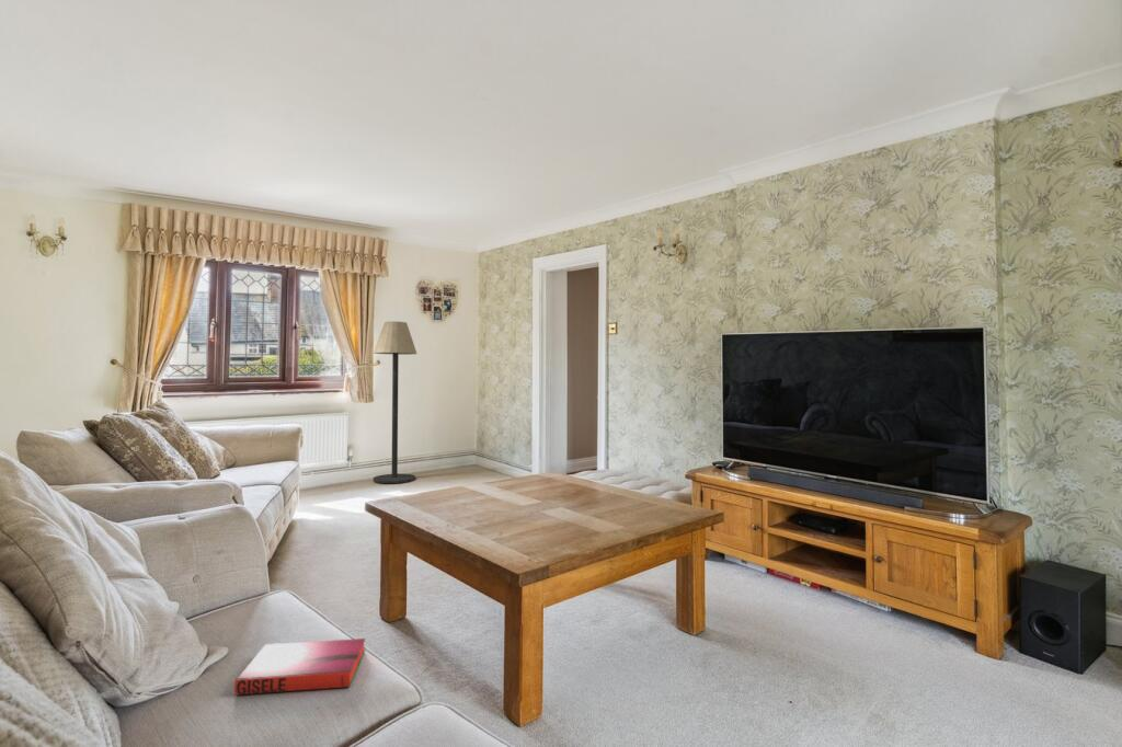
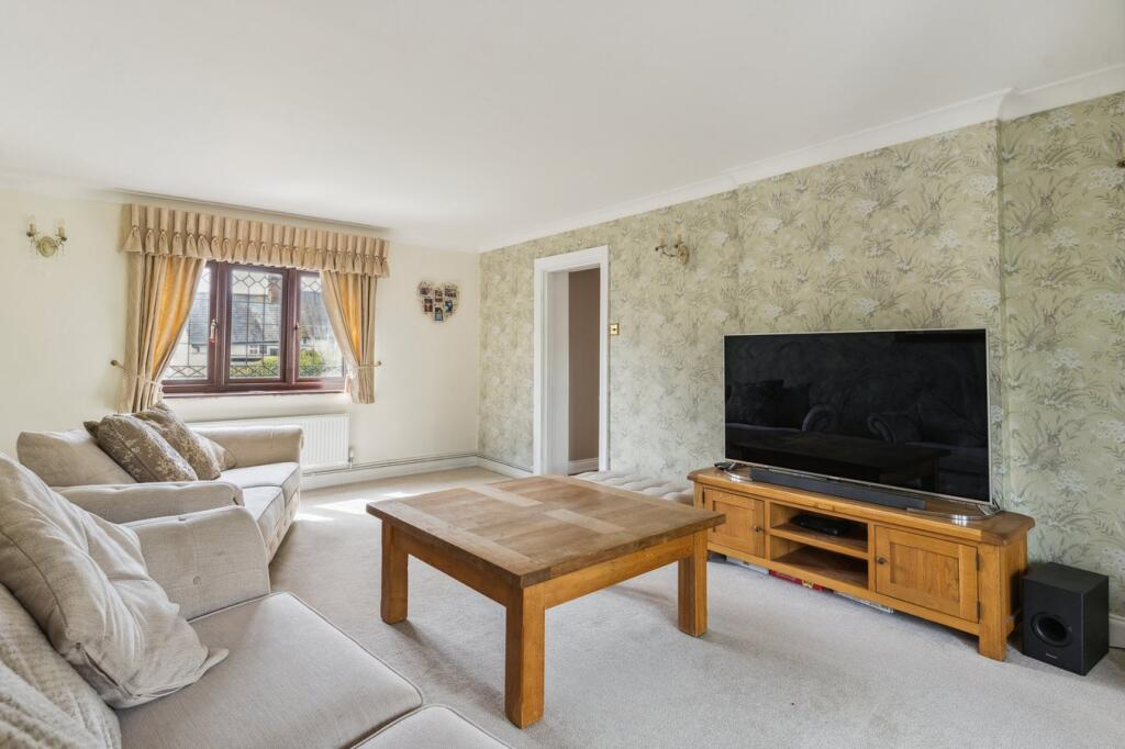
- floor lamp [373,320,417,484]
- hardback book [233,637,367,696]
